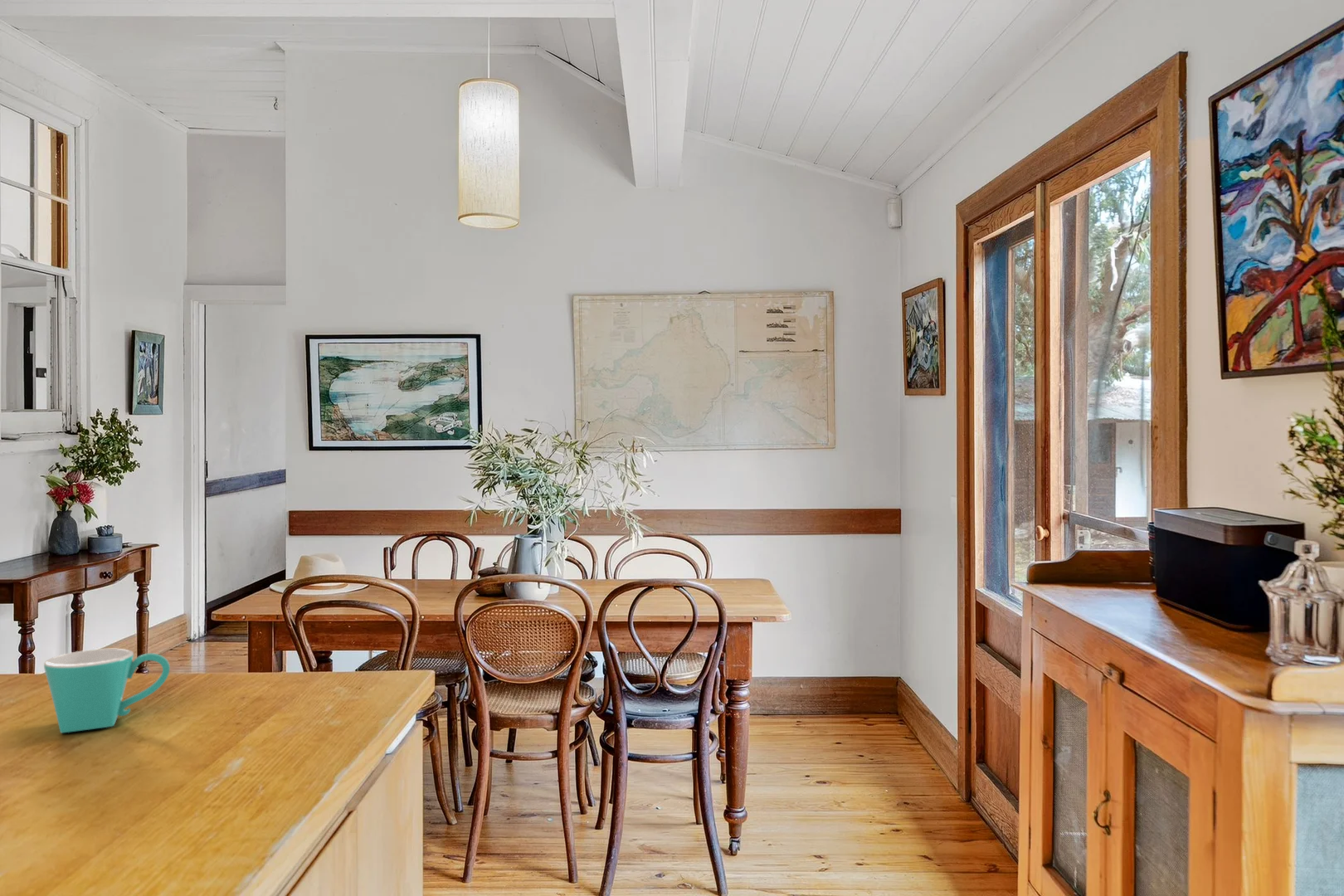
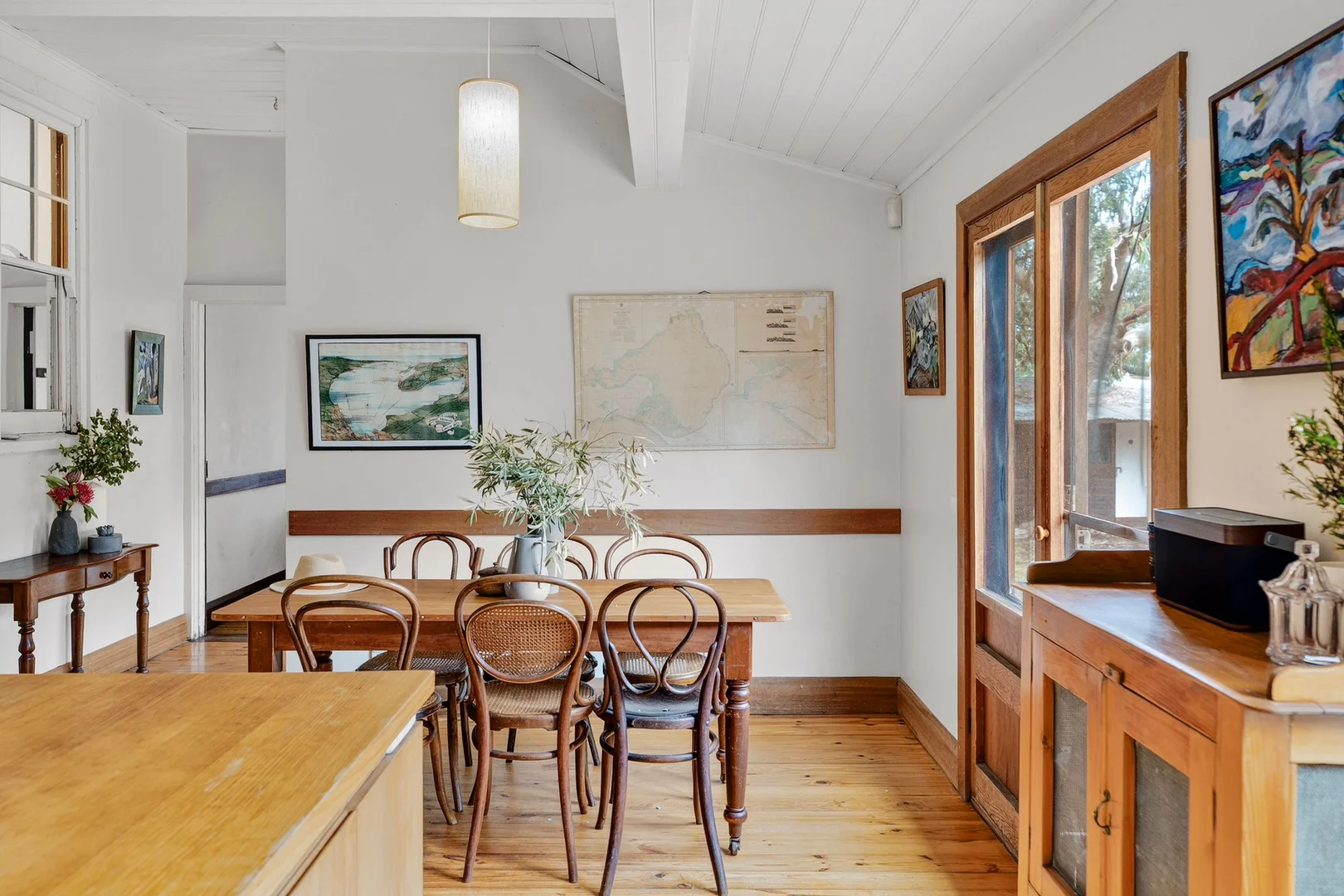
- mug [43,648,171,733]
